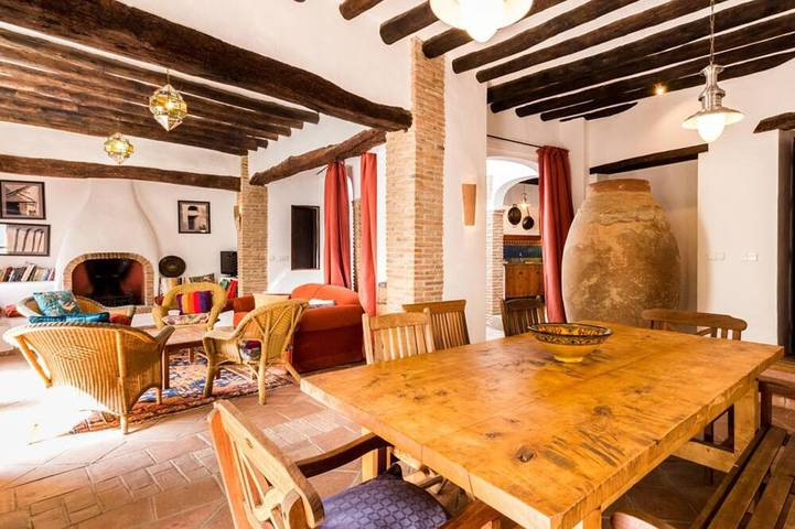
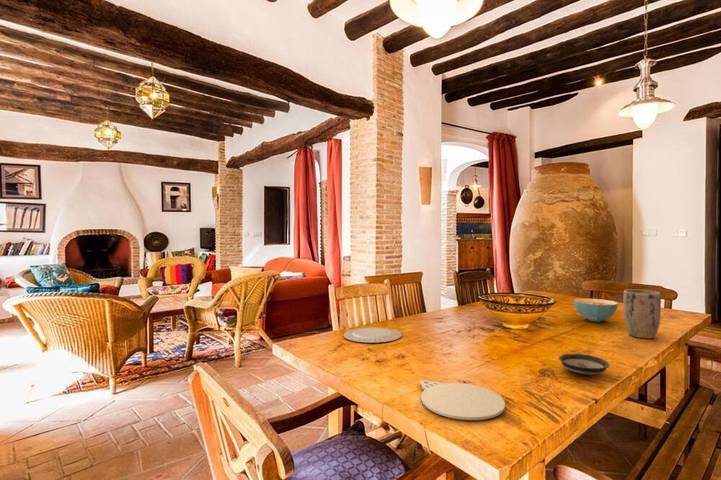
+ chinaware [343,326,403,344]
+ plant pot [622,288,662,339]
+ saucer [557,353,611,376]
+ plate [419,379,506,421]
+ cereal bowl [573,298,619,323]
